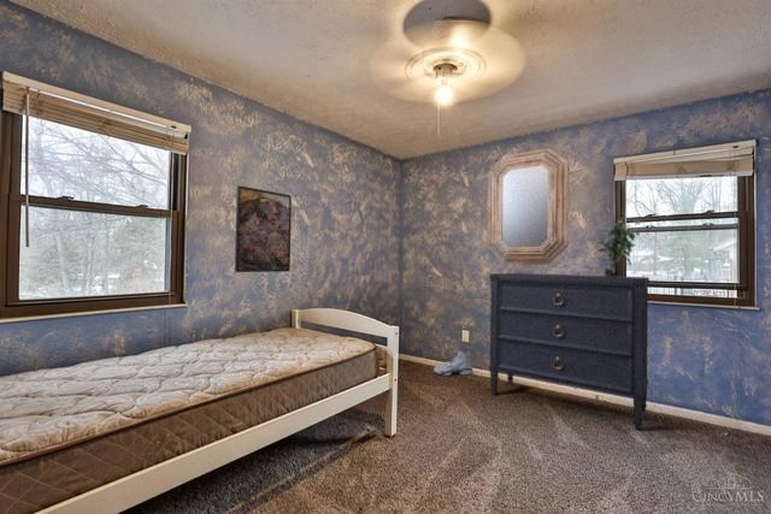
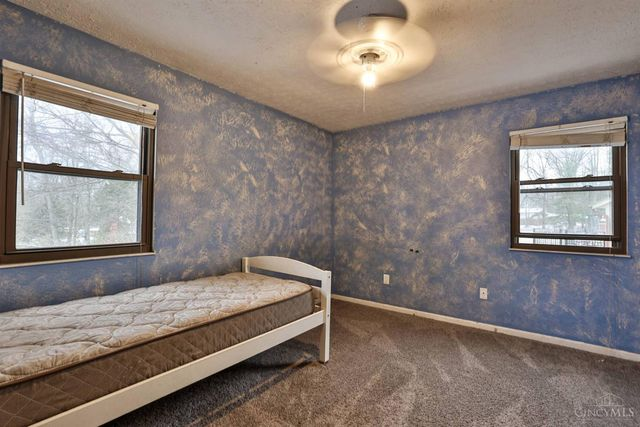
- dresser [488,272,651,431]
- sneaker [432,349,473,377]
- potted plant [595,219,642,277]
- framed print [234,184,293,273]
- home mirror [485,147,571,266]
